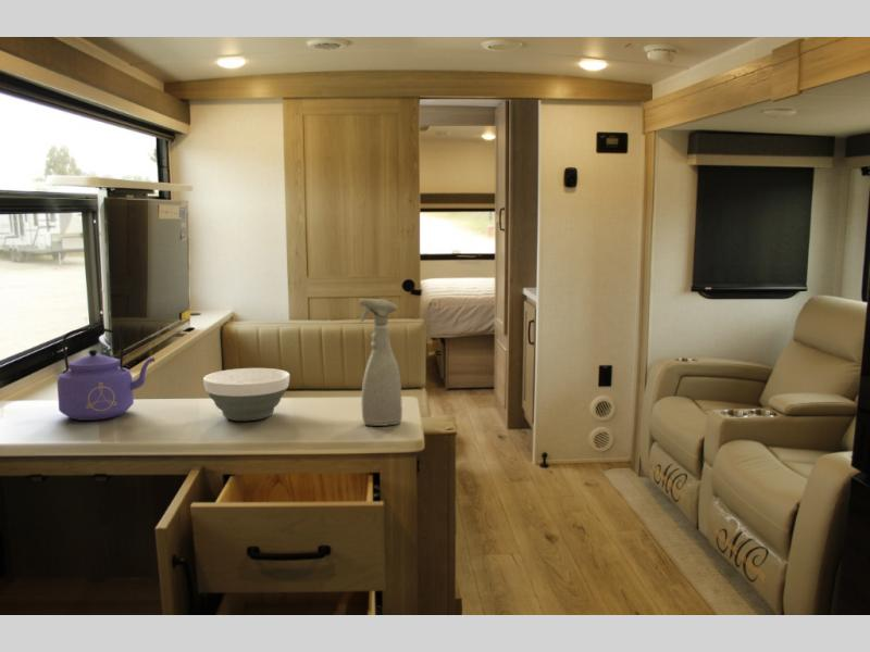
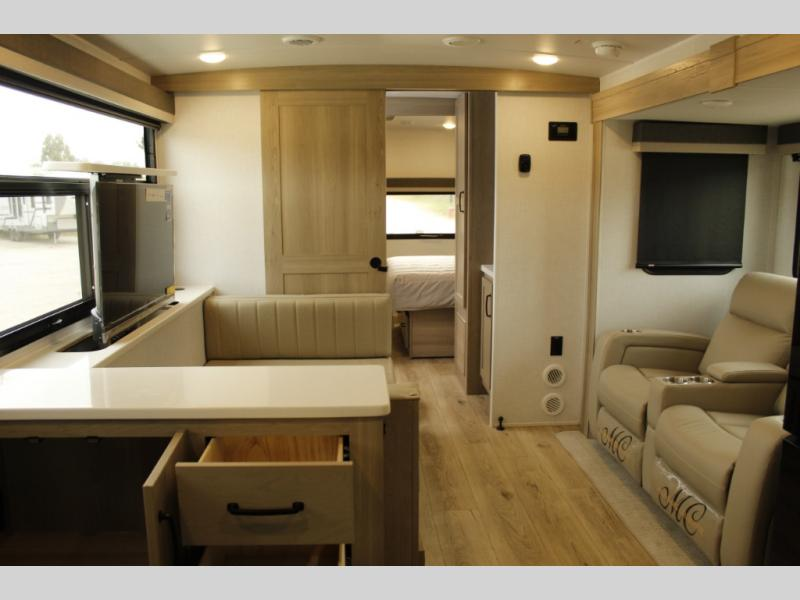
- kettle [55,326,157,422]
- spray bottle [358,298,403,427]
- bowl [202,367,290,422]
